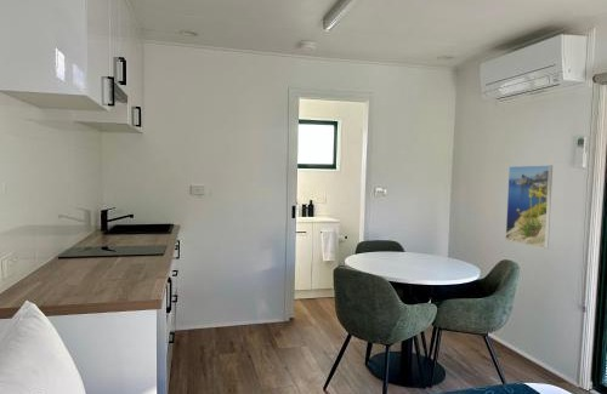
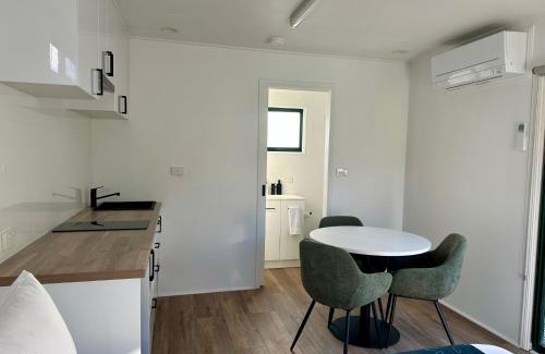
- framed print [504,164,554,250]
